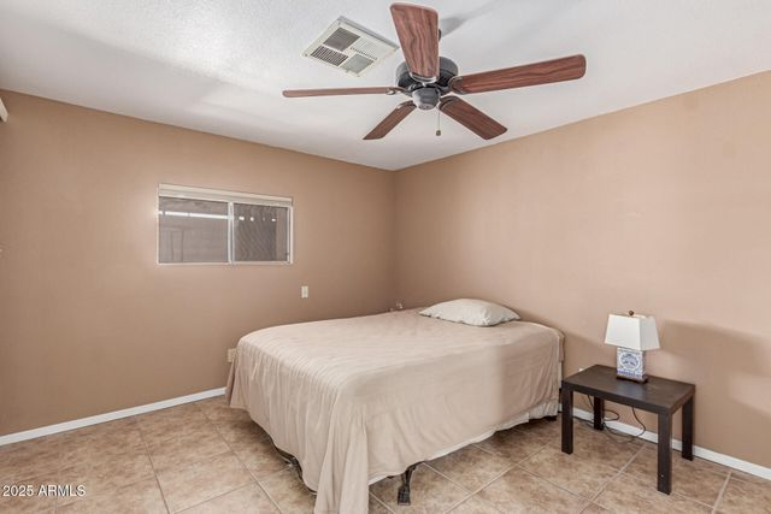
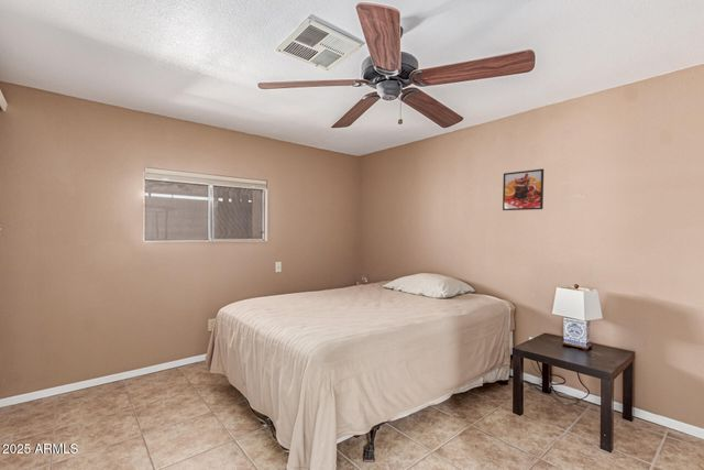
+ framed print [502,168,544,211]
